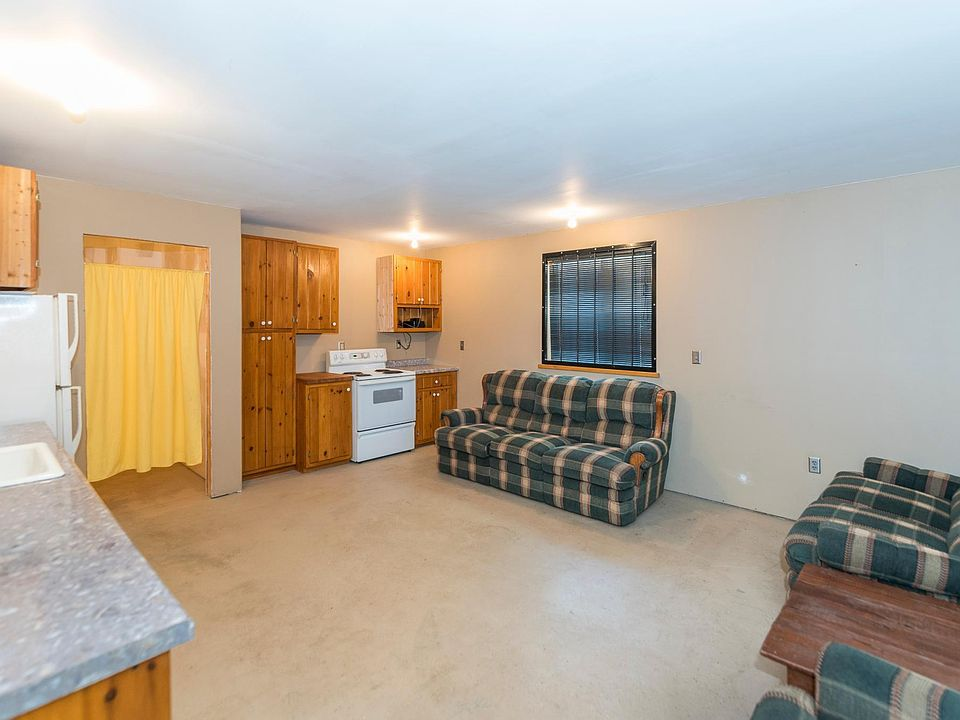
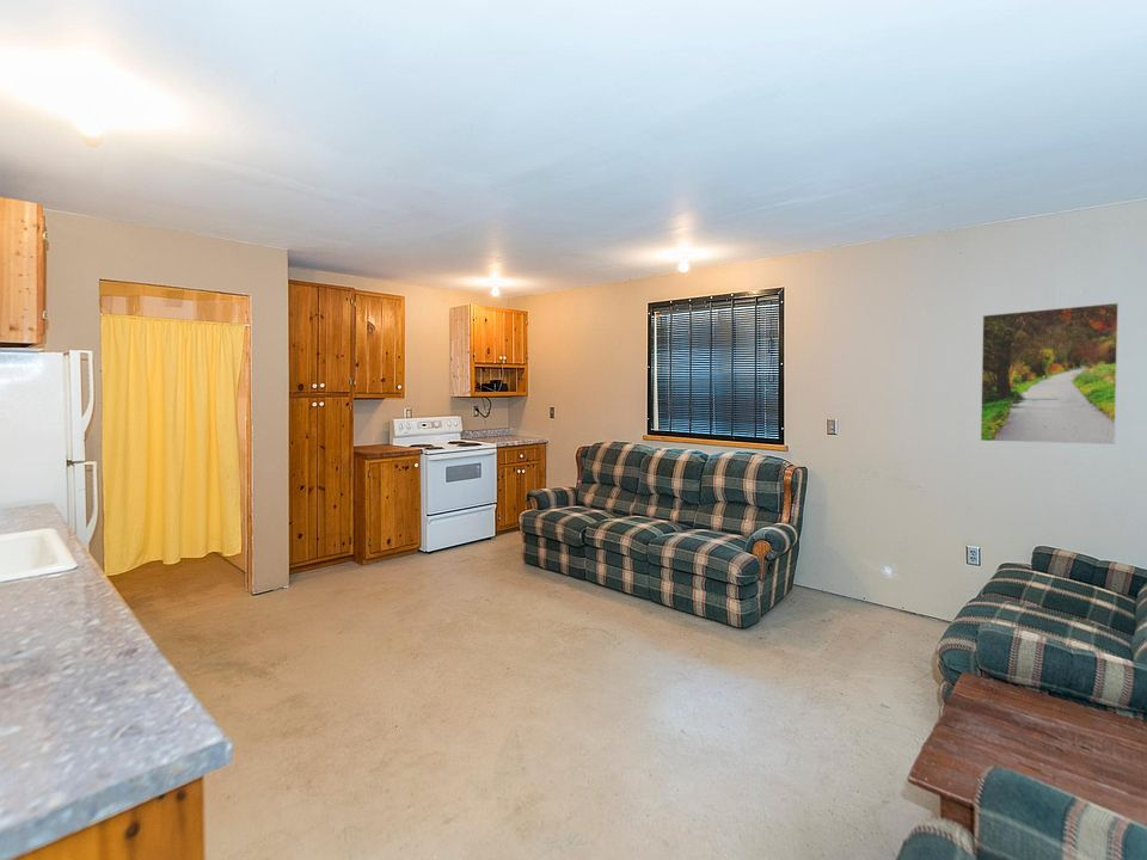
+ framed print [980,301,1120,446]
